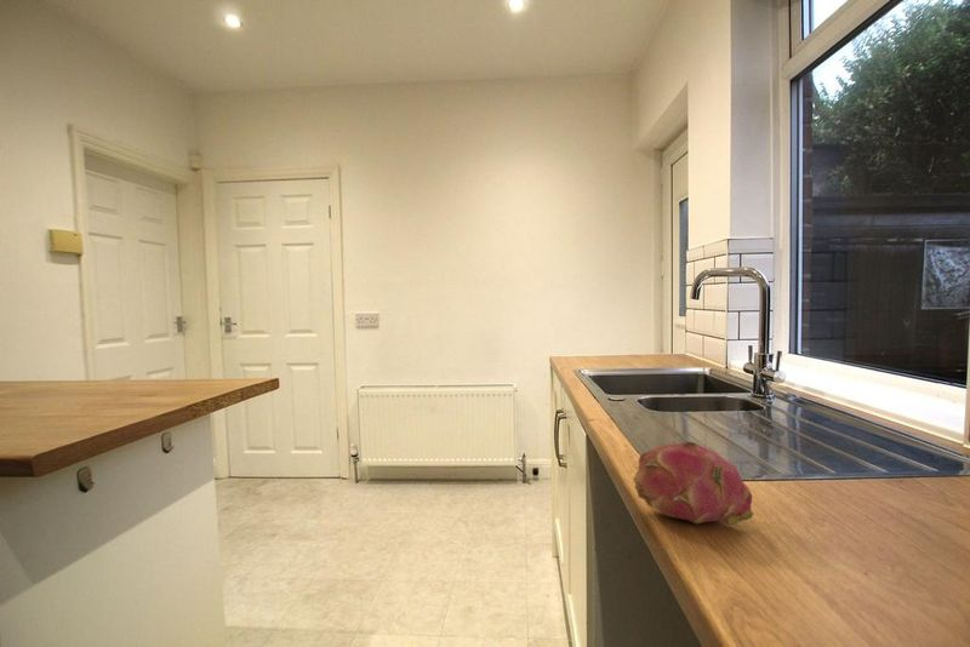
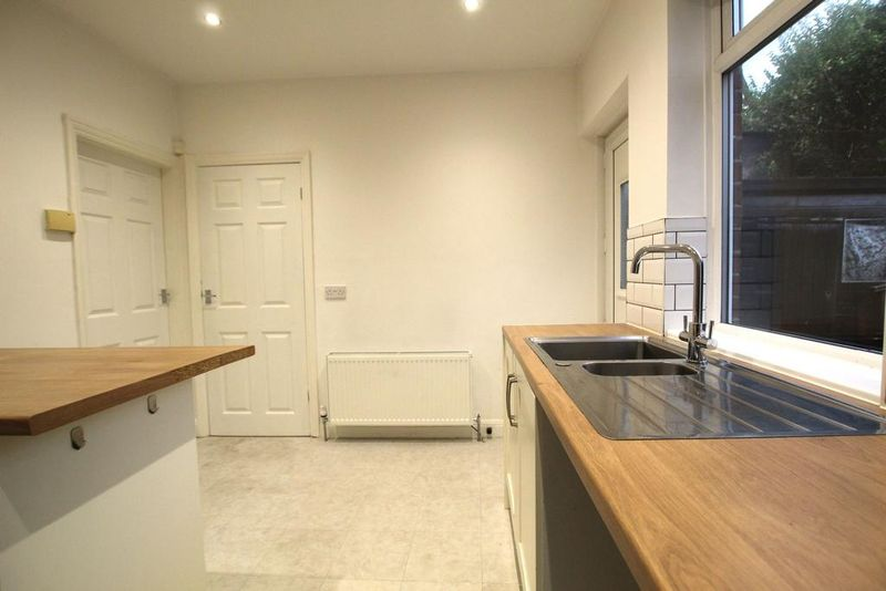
- fruit [633,441,755,526]
